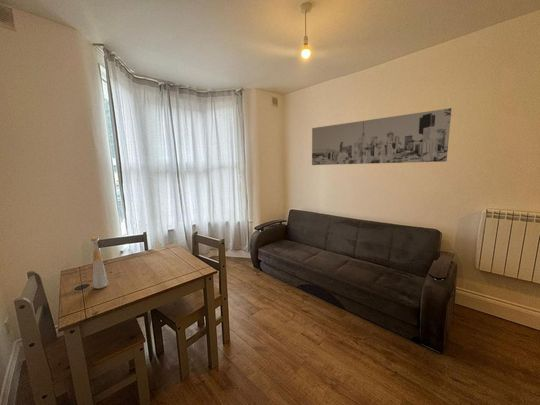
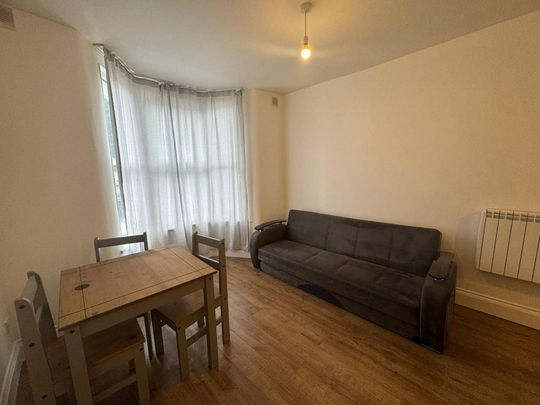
- bottle [90,236,109,290]
- wall art [311,107,452,166]
